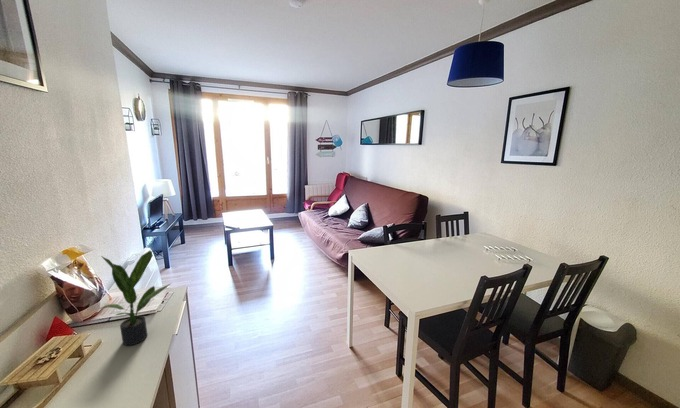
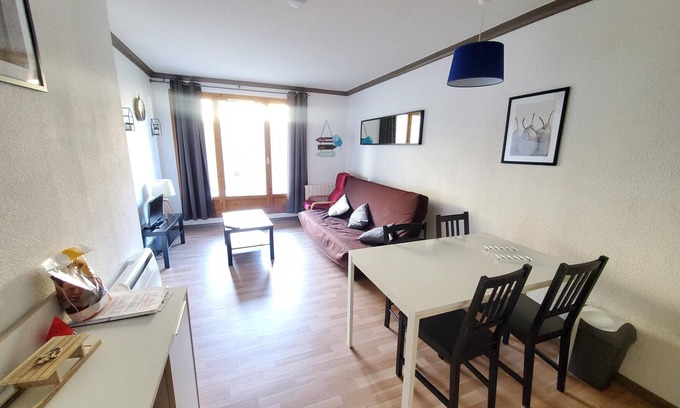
- potted plant [99,250,171,346]
